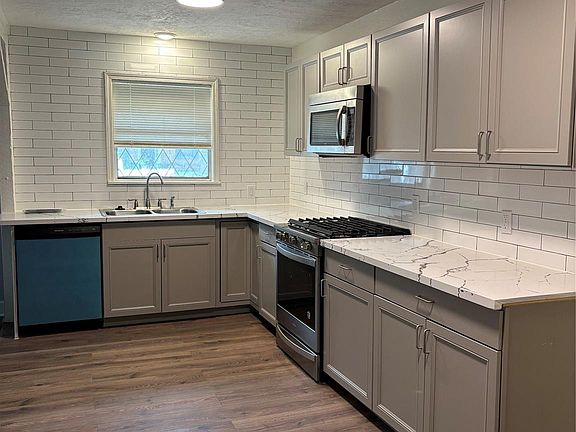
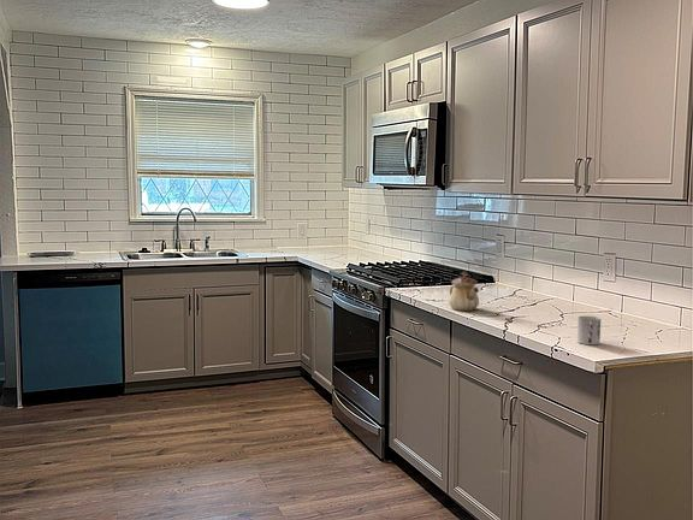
+ cup [576,315,602,345]
+ teapot [448,271,480,312]
